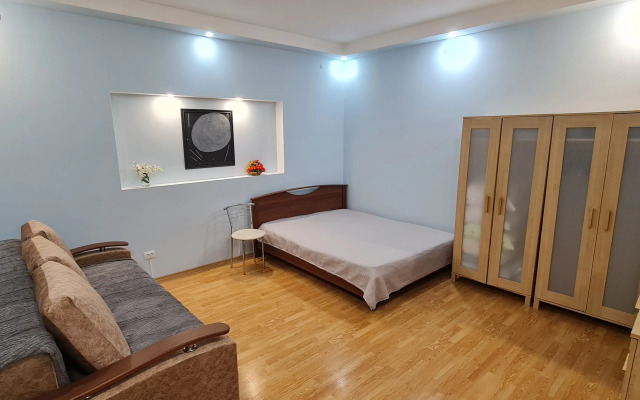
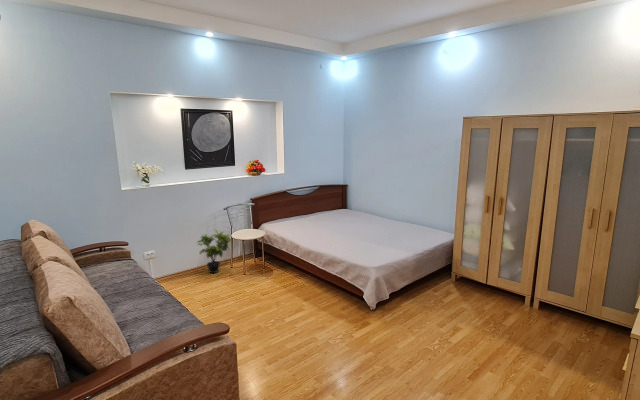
+ potted plant [196,229,233,274]
